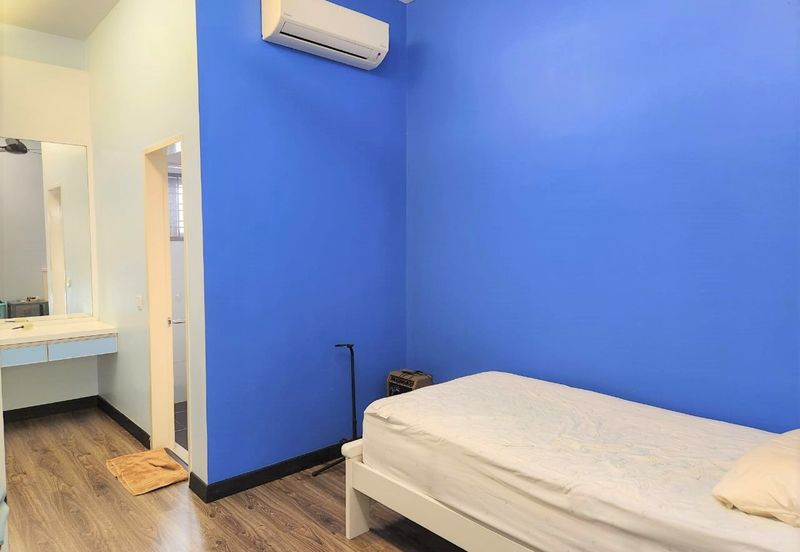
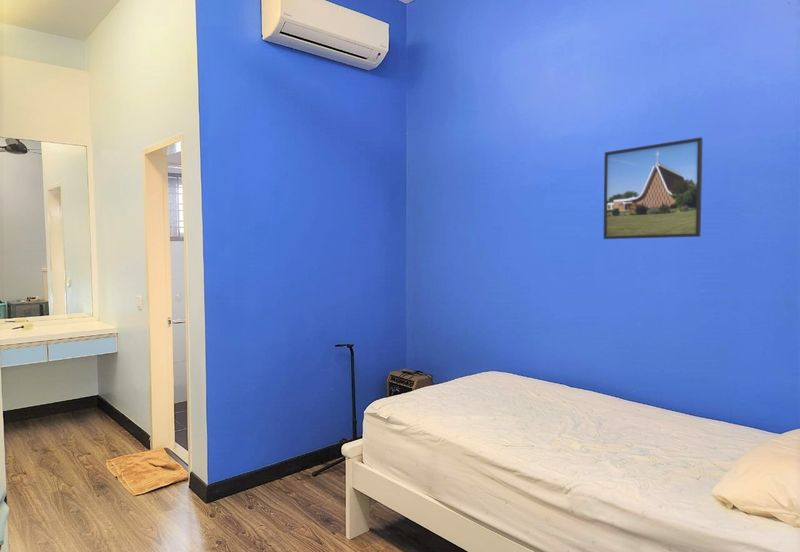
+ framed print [603,136,704,240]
